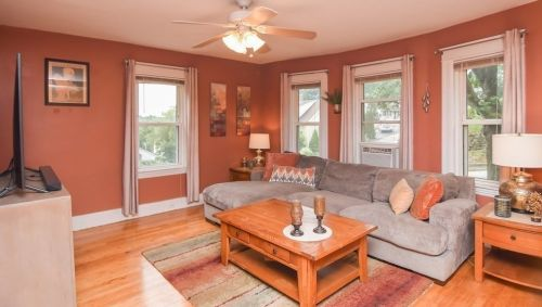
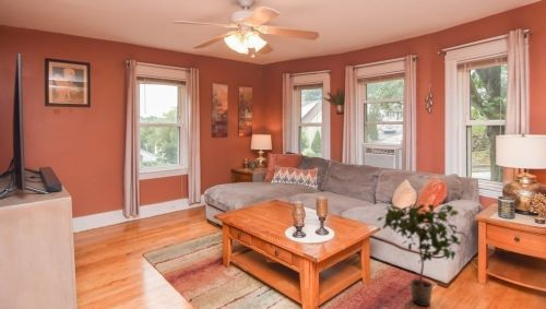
+ potted plant [377,203,467,307]
